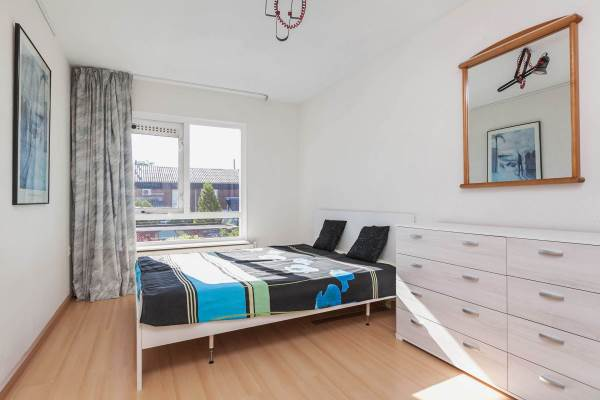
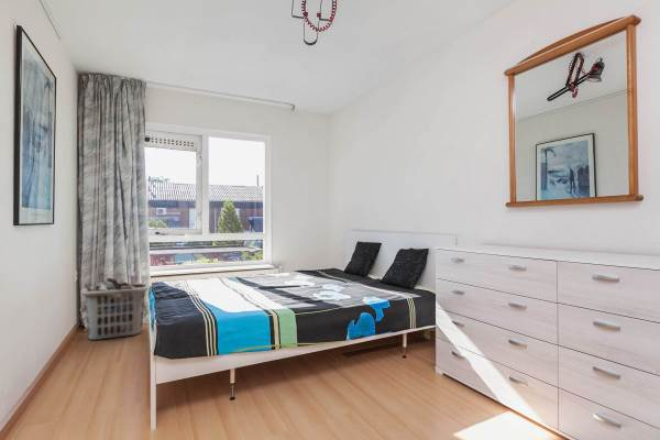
+ clothes hamper [79,277,150,341]
